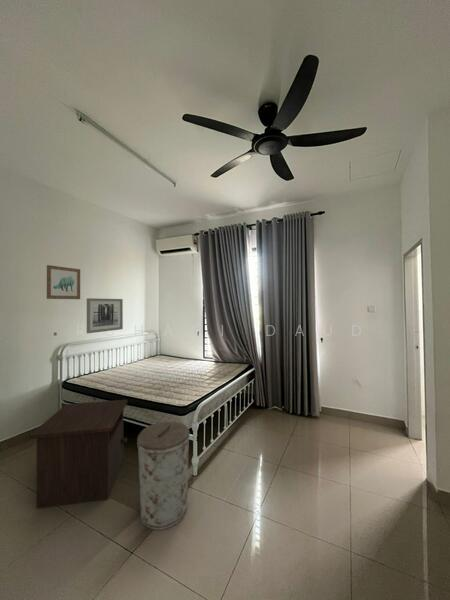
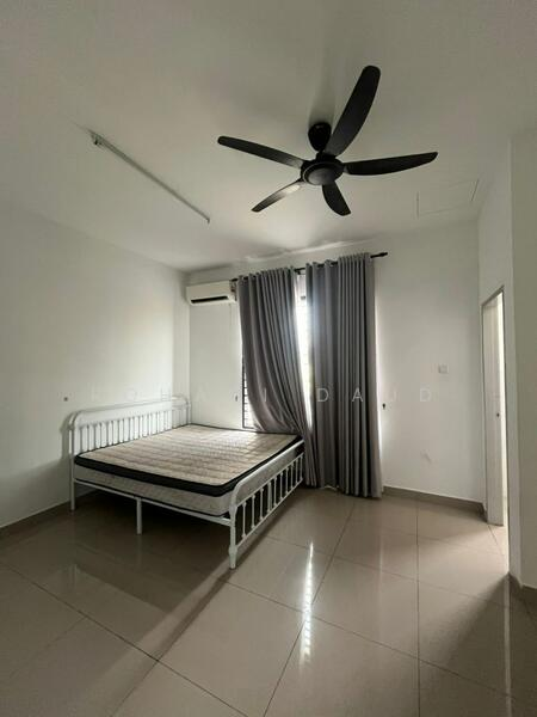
- nightstand [28,398,129,510]
- wall art [46,264,81,300]
- trash can [136,420,191,531]
- wall art [86,297,124,334]
